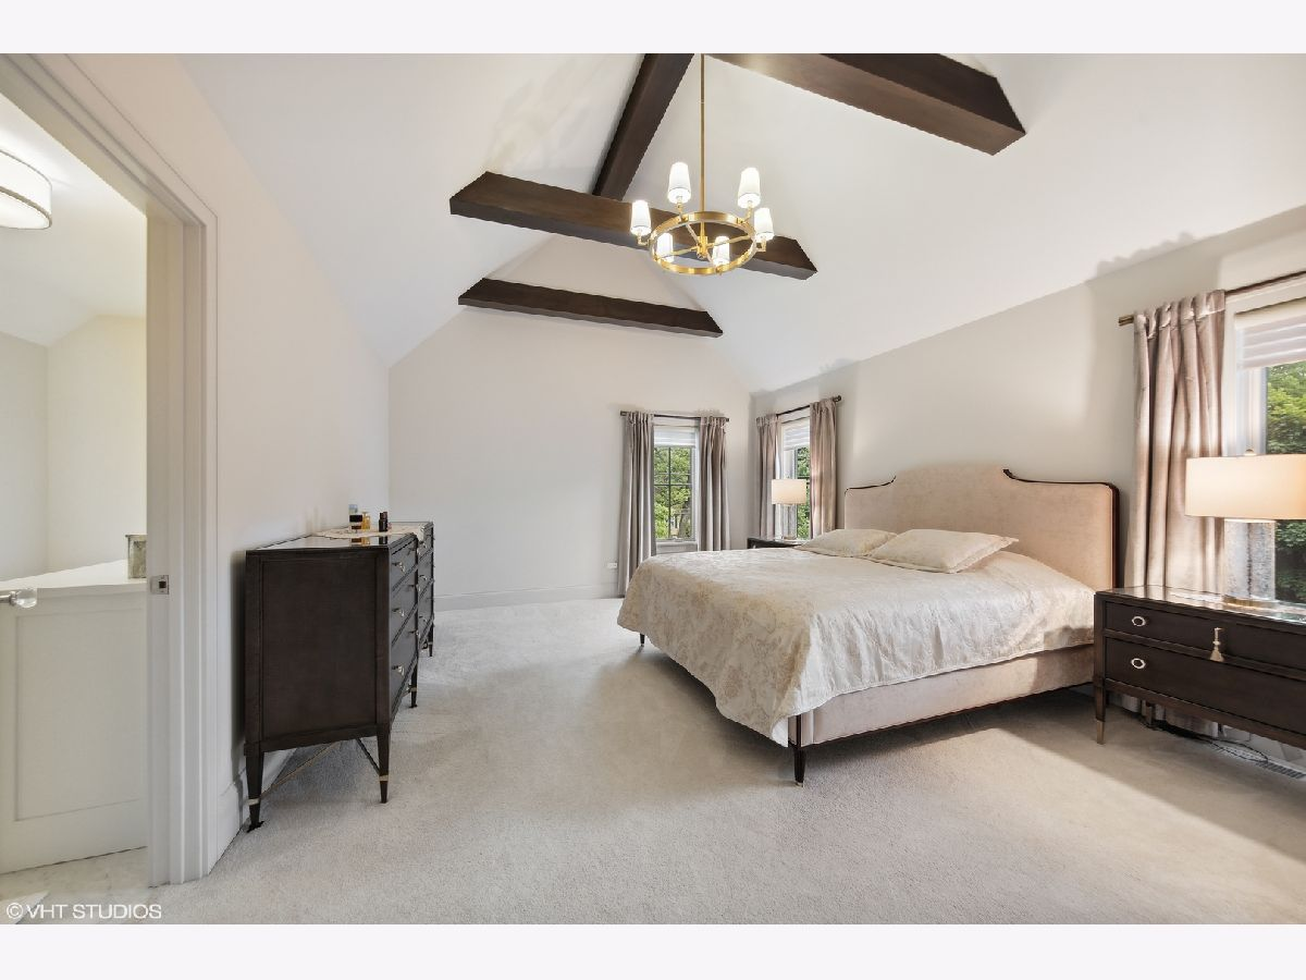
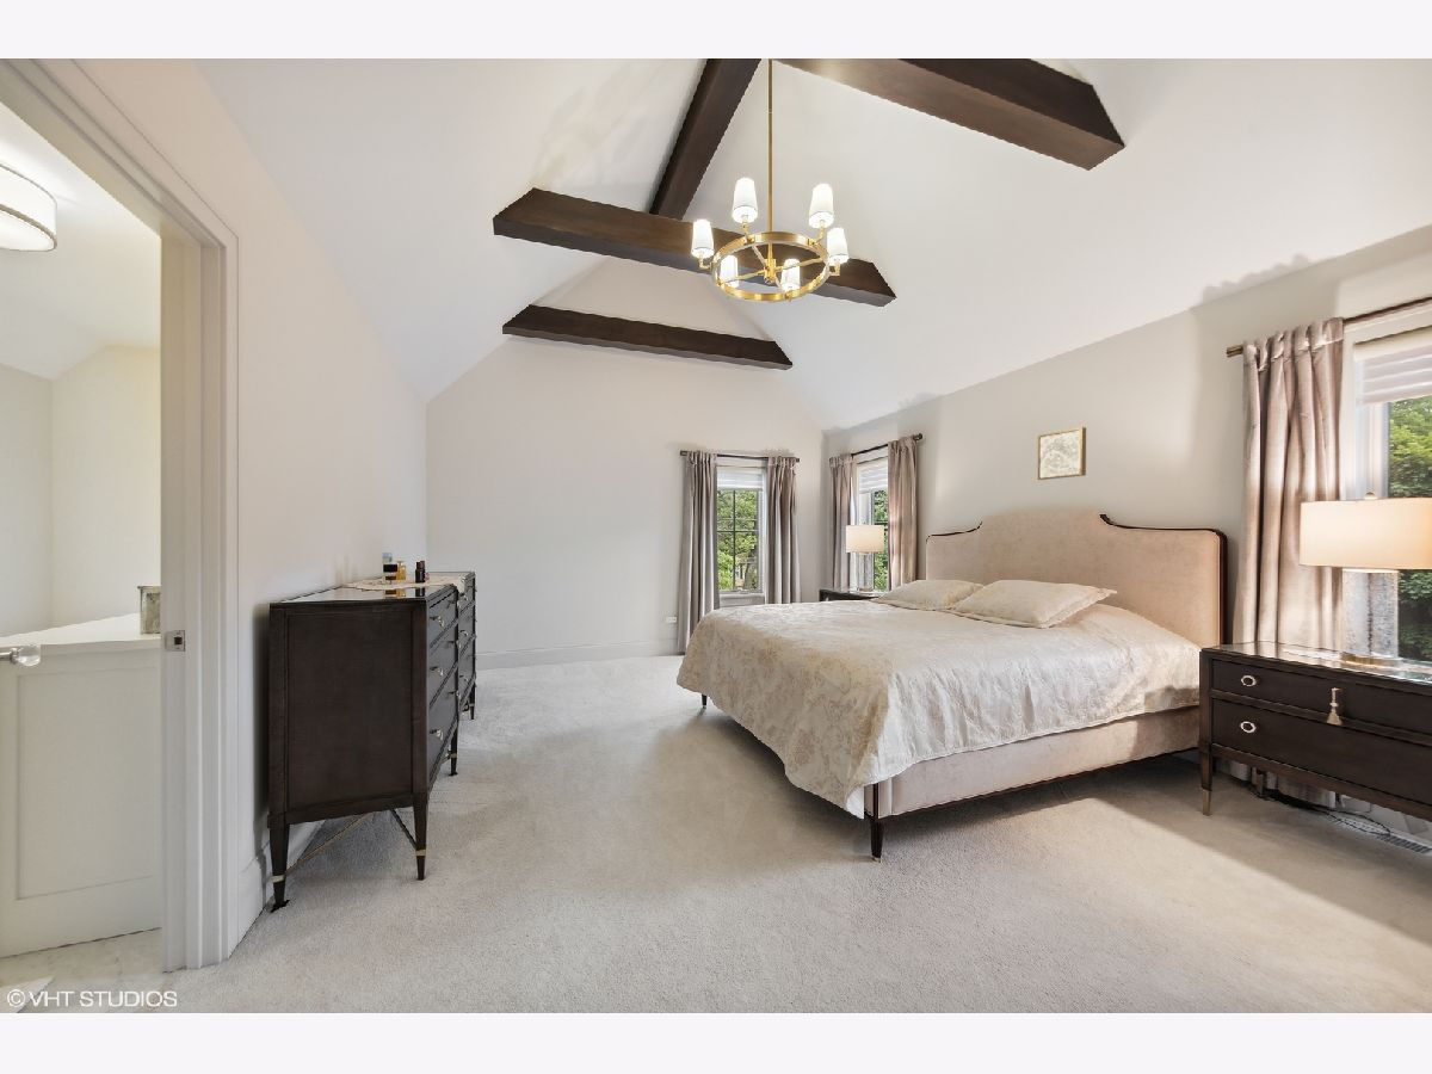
+ wall art [1037,426,1087,481]
